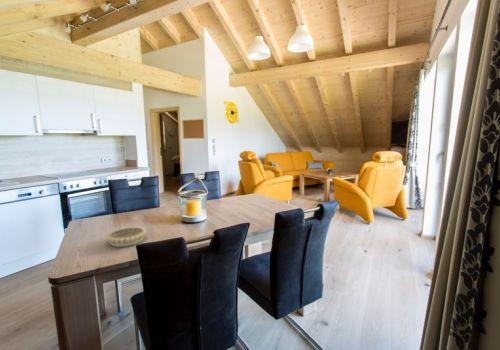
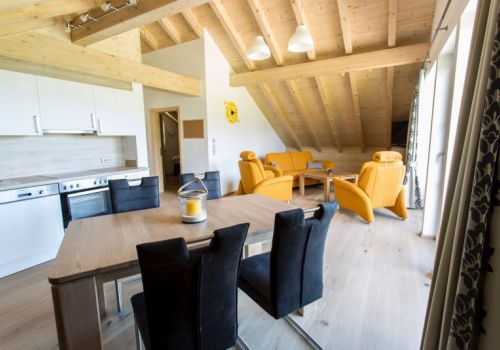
- decorative bowl [105,226,147,248]
